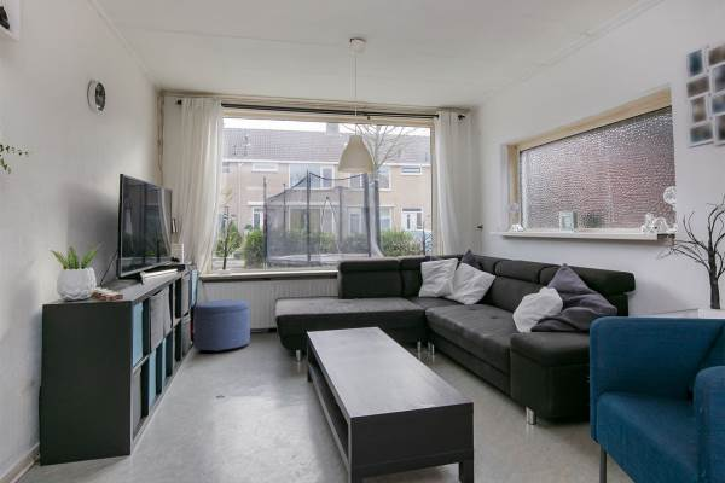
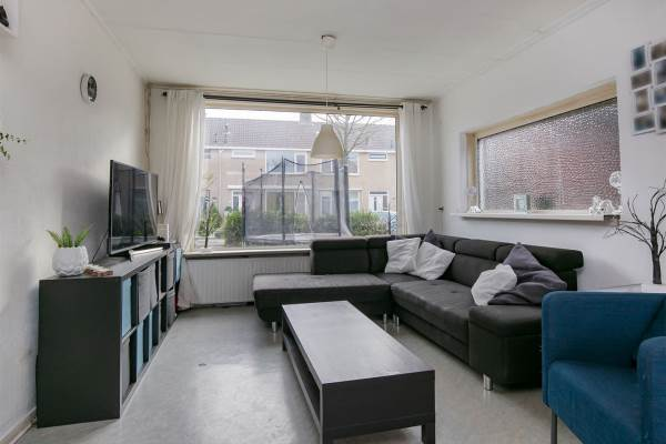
- ottoman [192,299,251,353]
